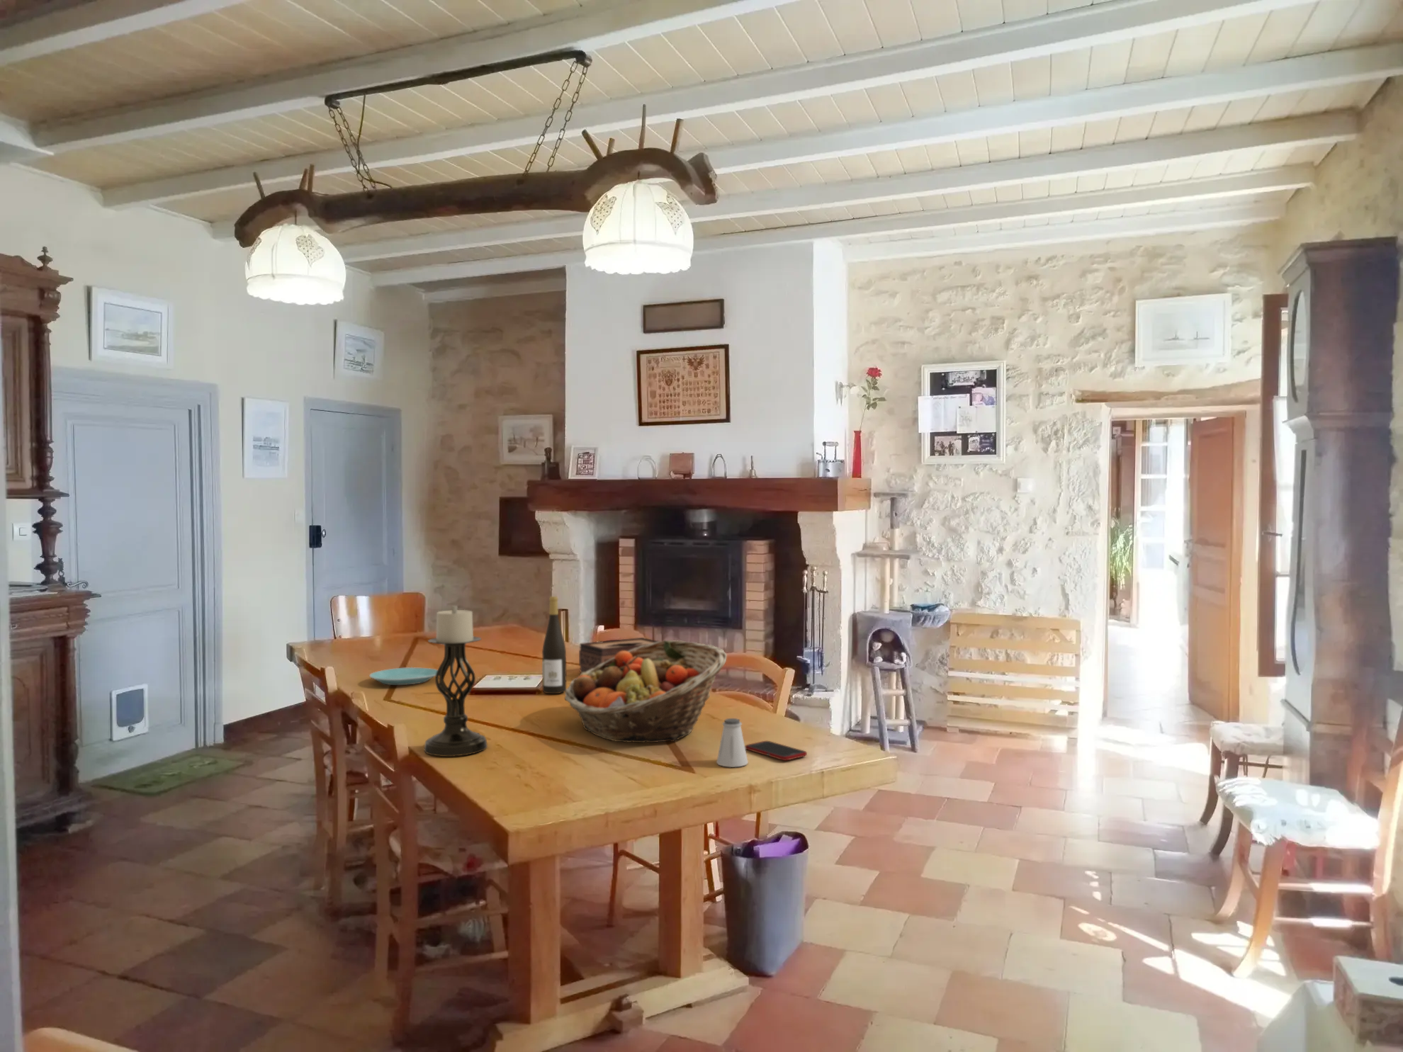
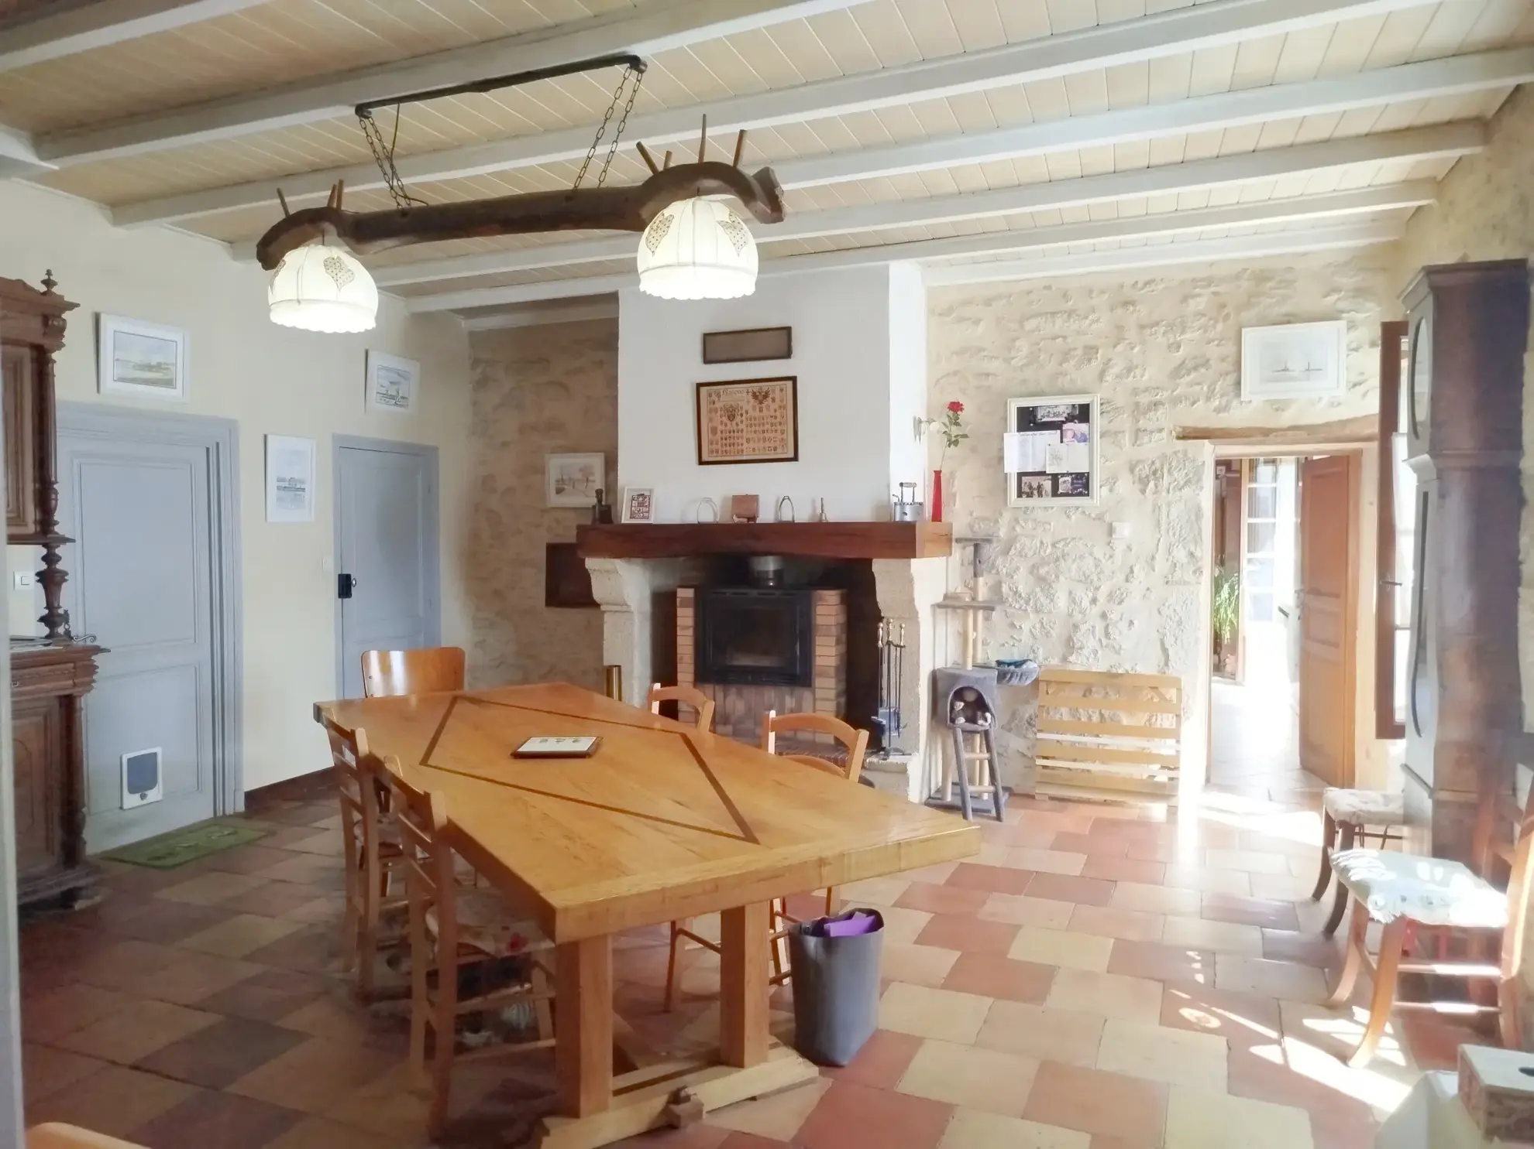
- wine bottle [541,596,567,694]
- candle holder [423,604,488,757]
- cell phone [745,740,808,761]
- tissue box [578,637,661,673]
- saltshaker [716,717,749,768]
- plate [369,666,437,686]
- fruit basket [563,640,728,743]
